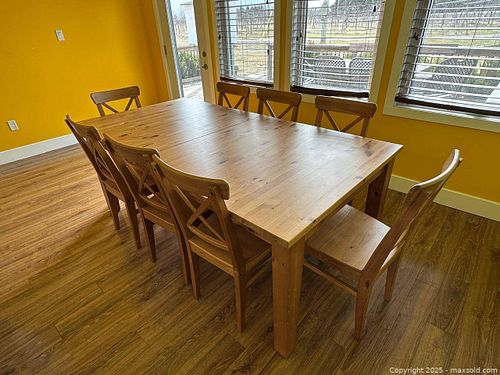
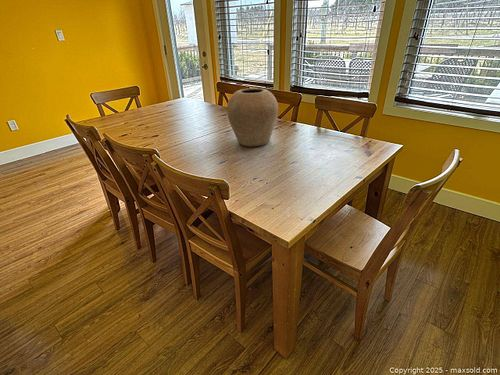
+ vase [226,87,279,147]
